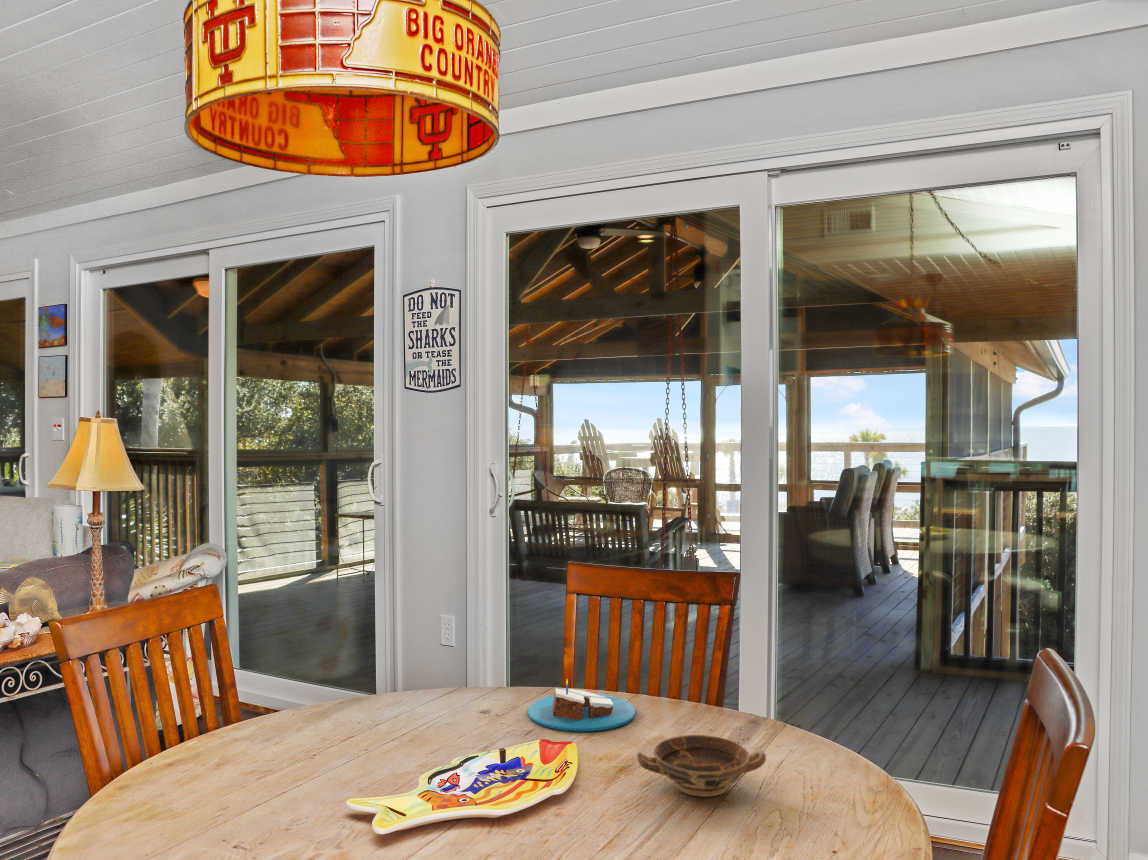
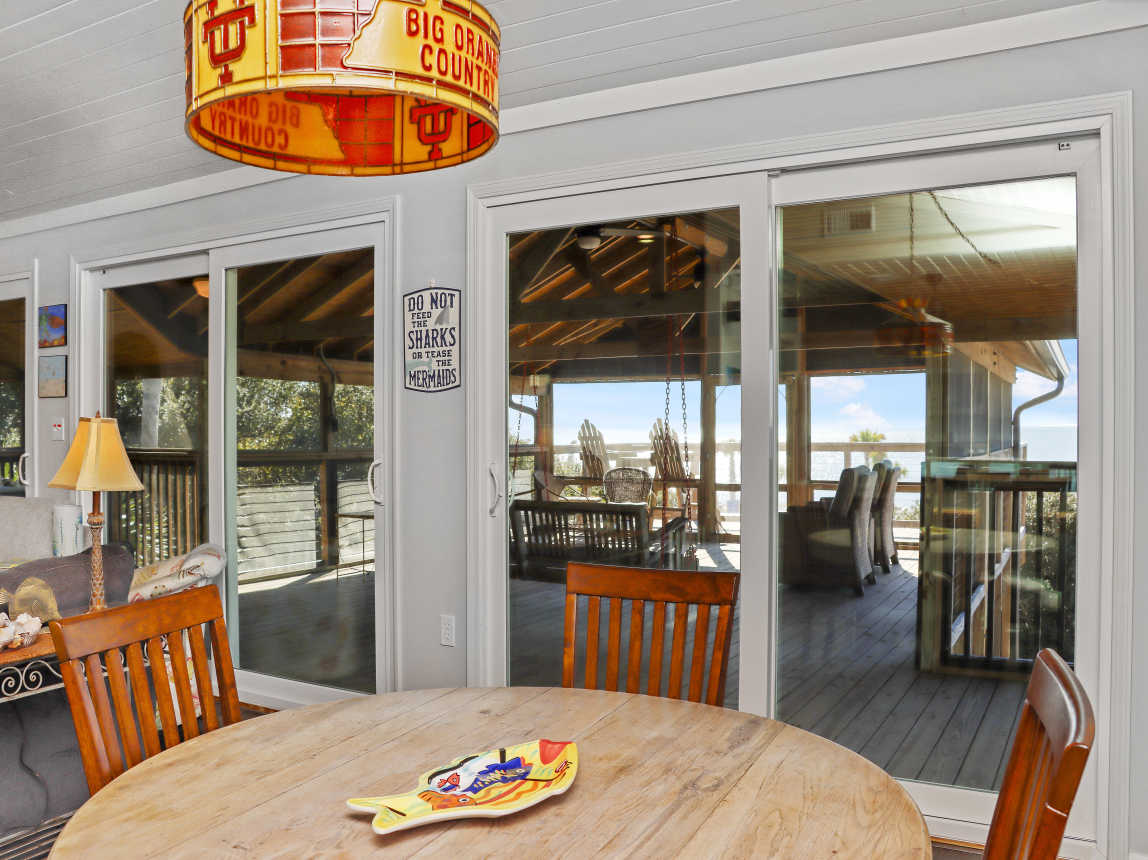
- bowl [636,734,767,798]
- candle [527,679,636,733]
